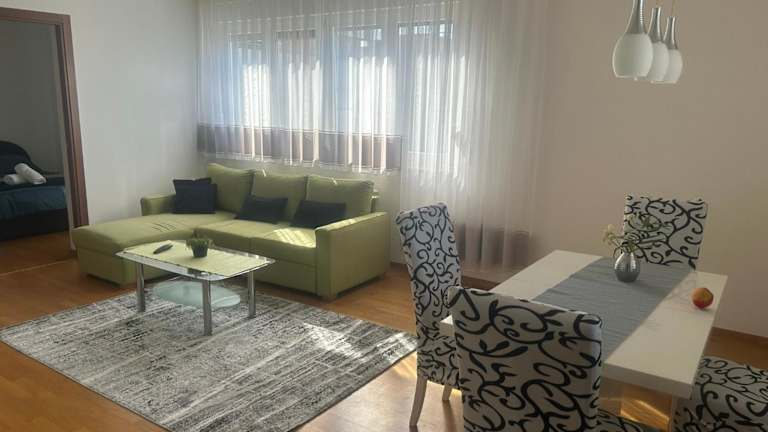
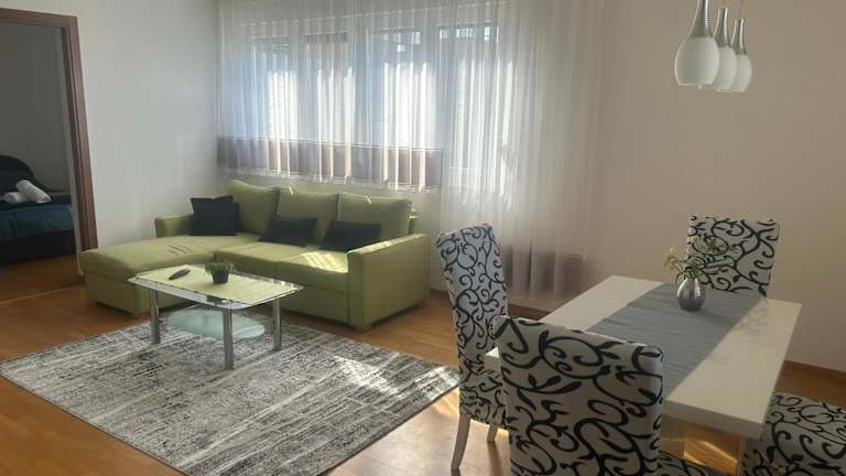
- fruit [691,286,715,309]
